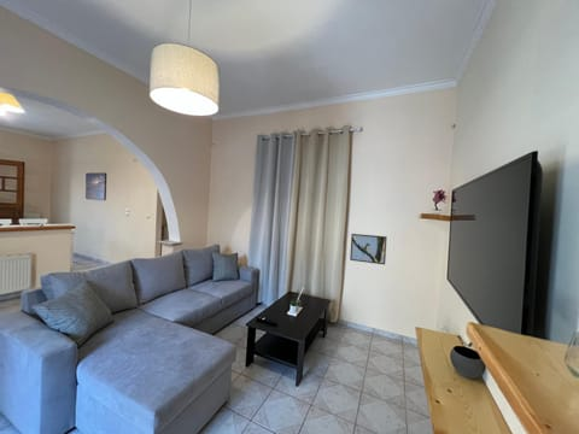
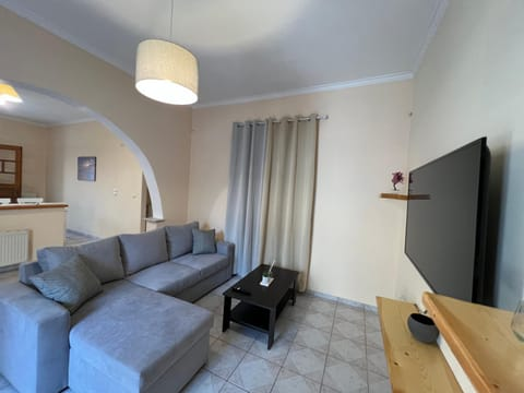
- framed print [349,233,388,265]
